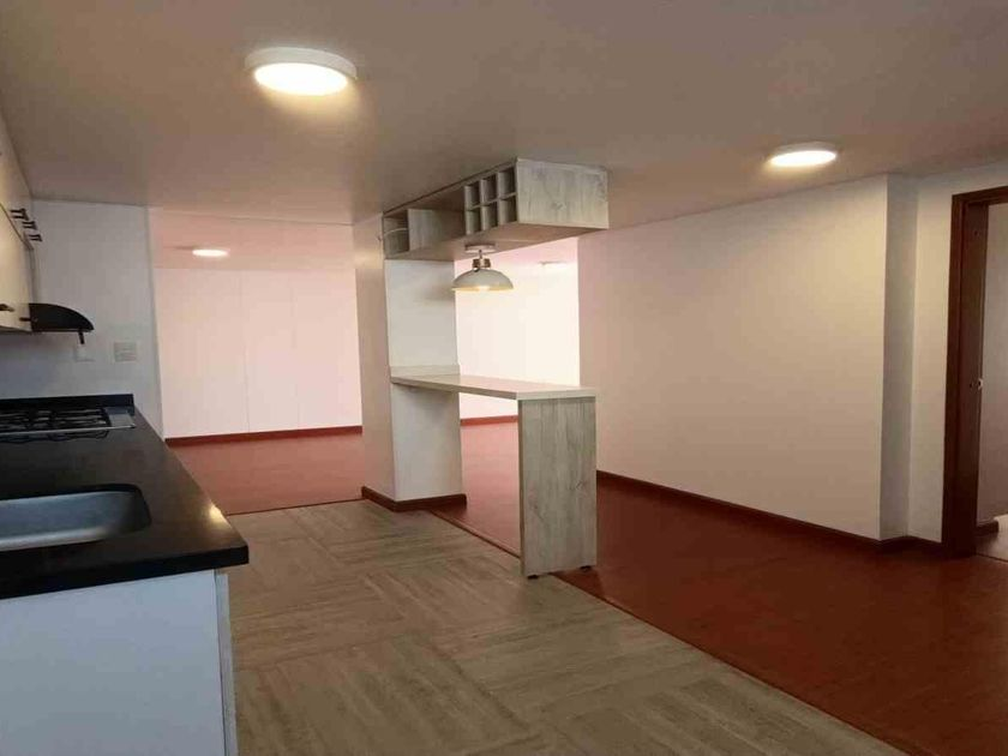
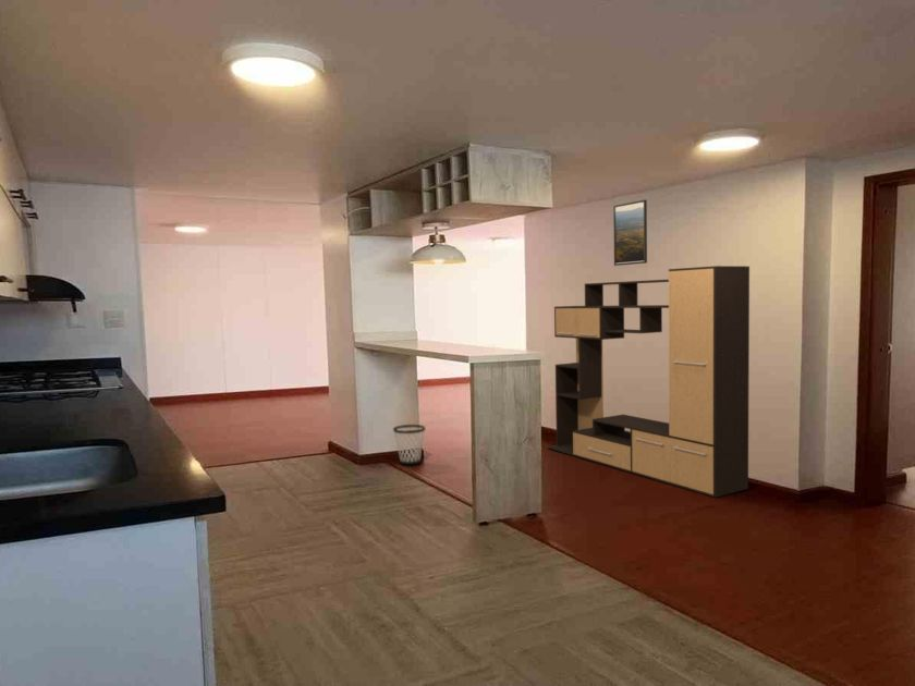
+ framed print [612,199,648,267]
+ wastebasket [392,424,426,466]
+ media console [547,265,751,499]
